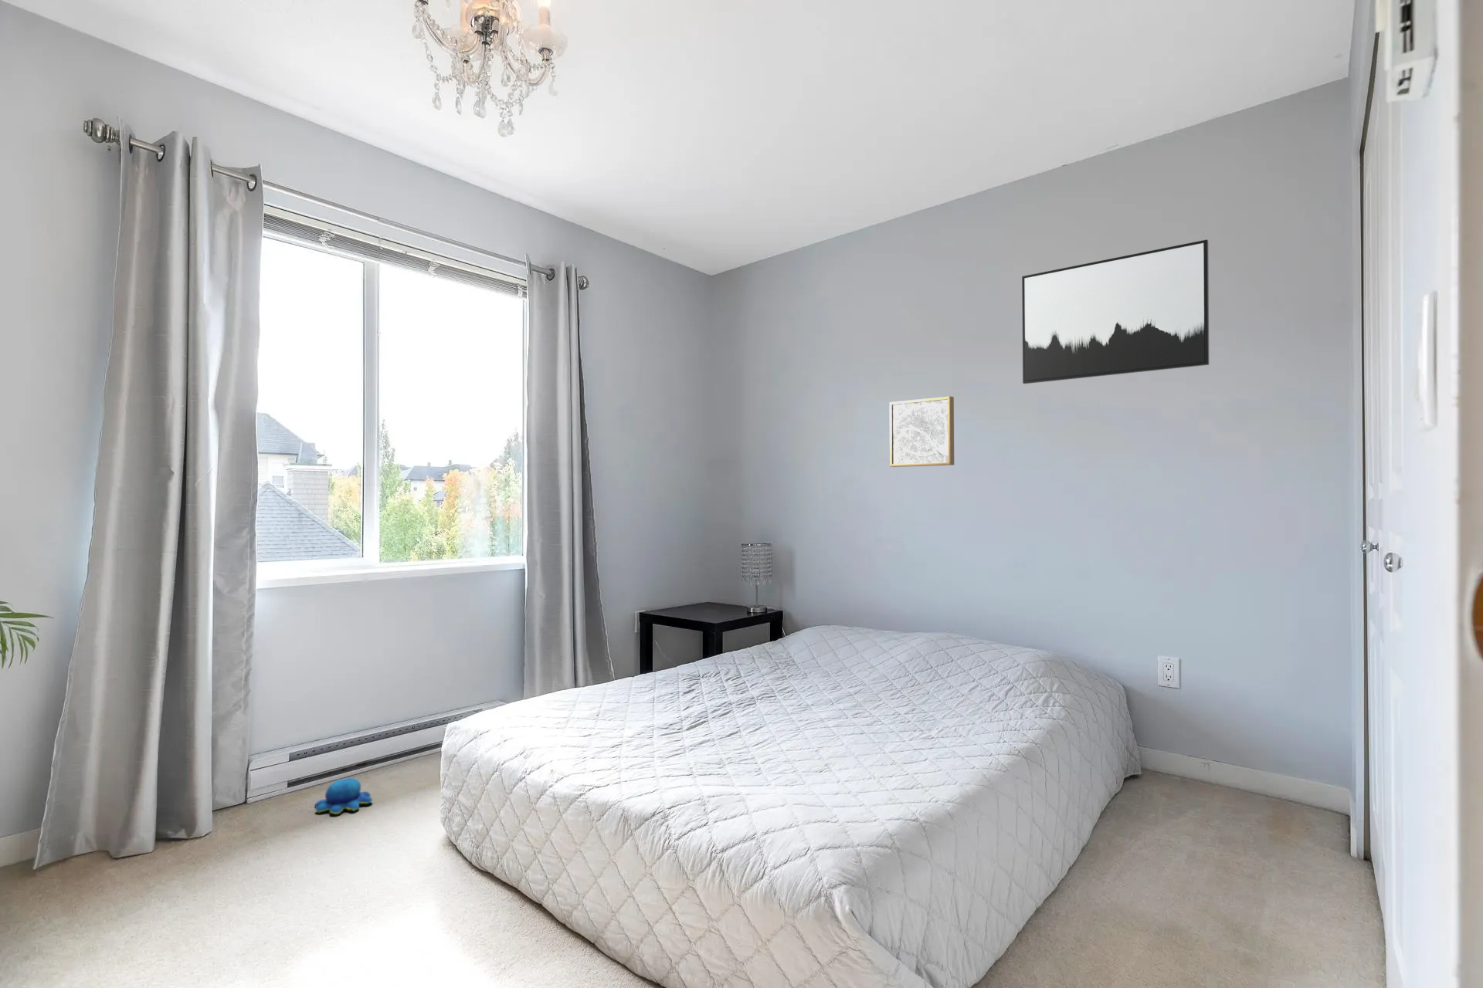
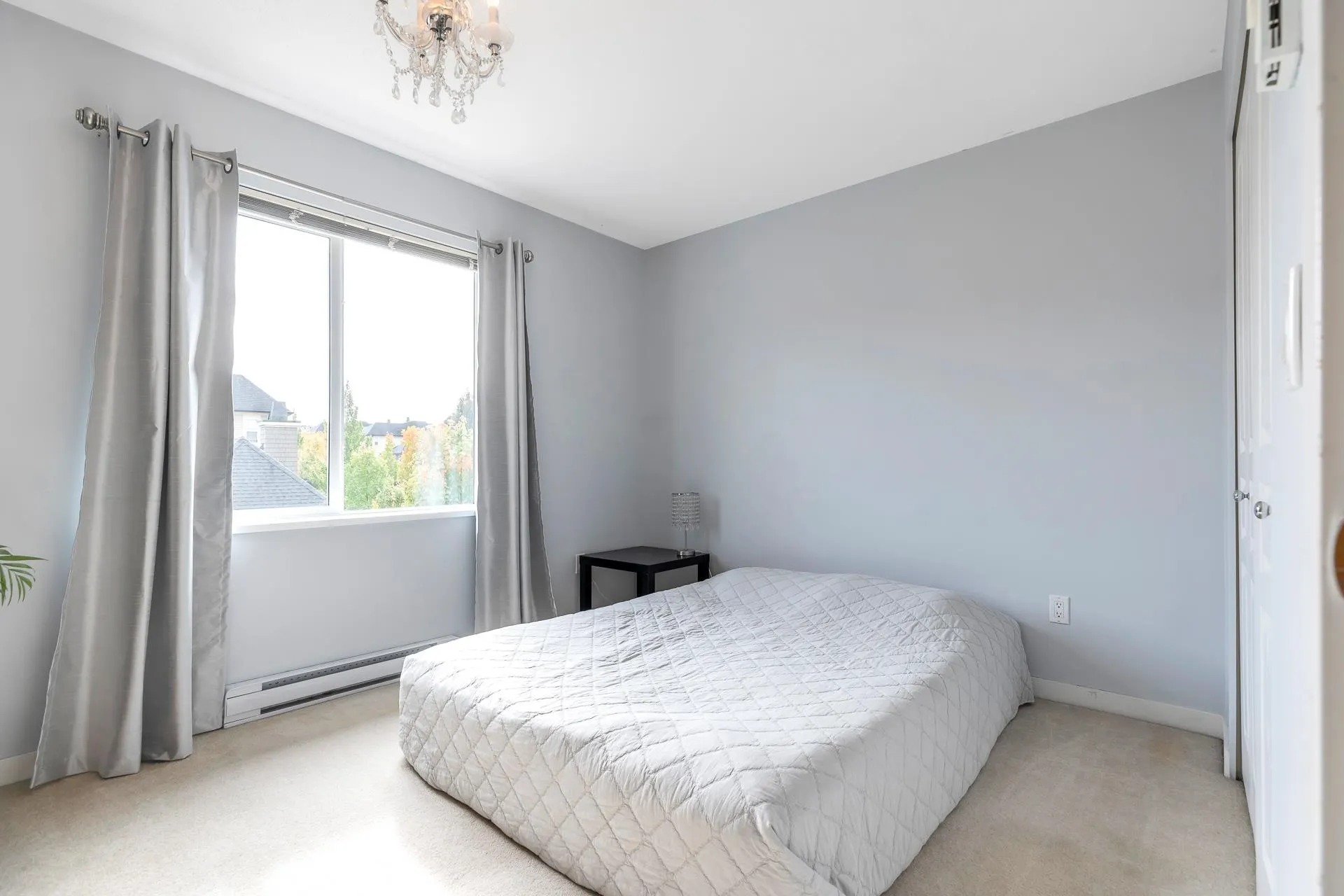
- wall art [1021,238,1209,385]
- plush toy [314,777,373,815]
- wall art [888,395,954,468]
